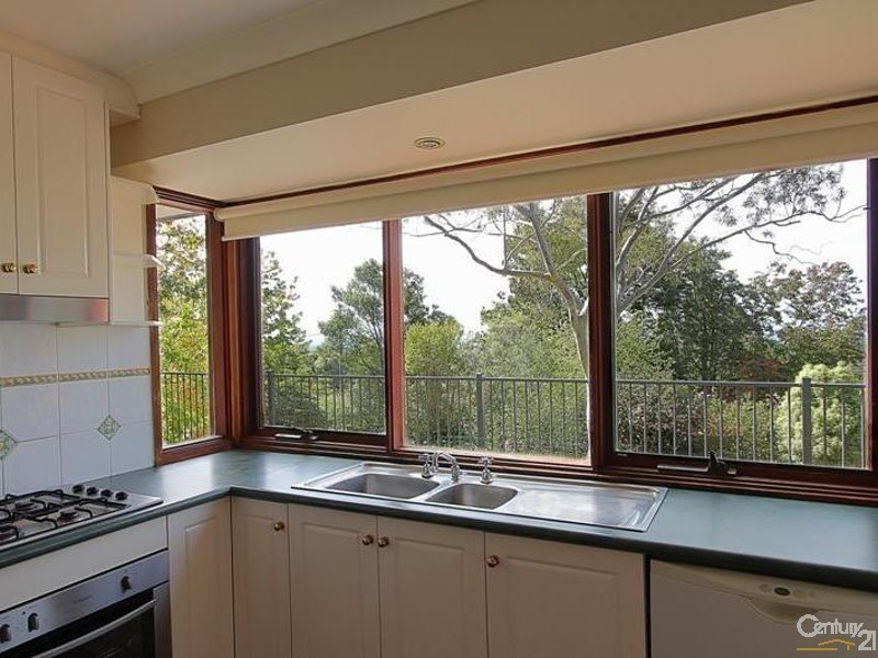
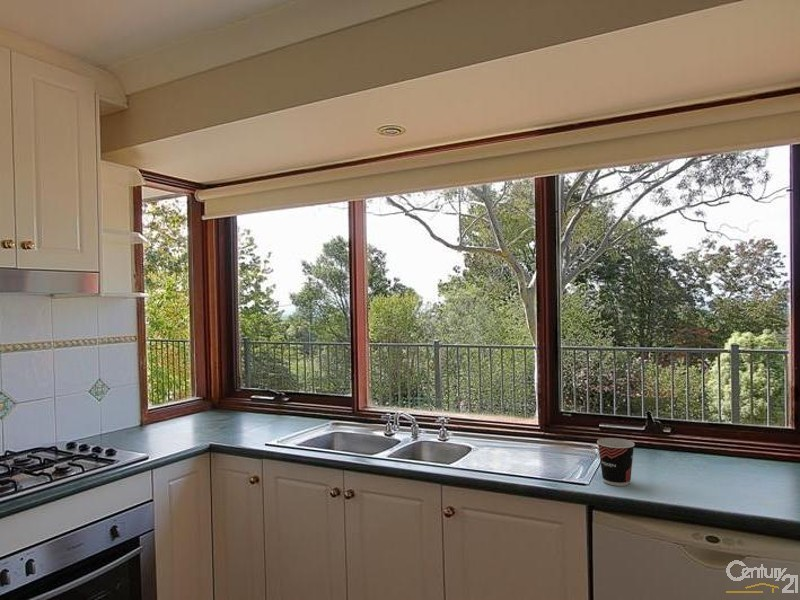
+ cup [596,437,636,487]
